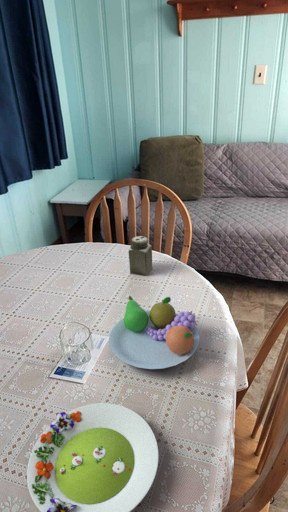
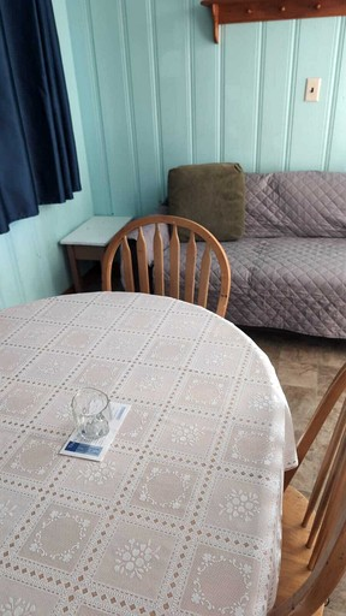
- salt shaker [128,235,153,276]
- fruit bowl [108,295,200,370]
- salad plate [26,402,159,512]
